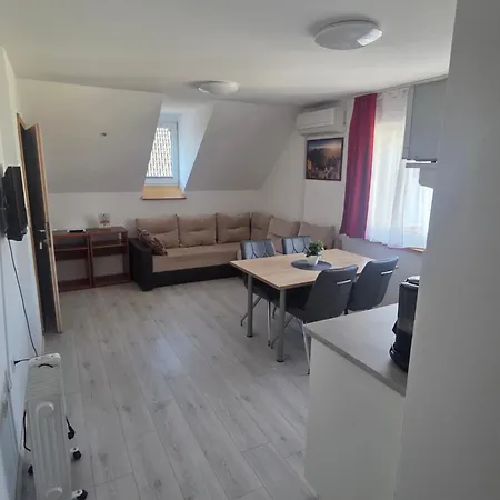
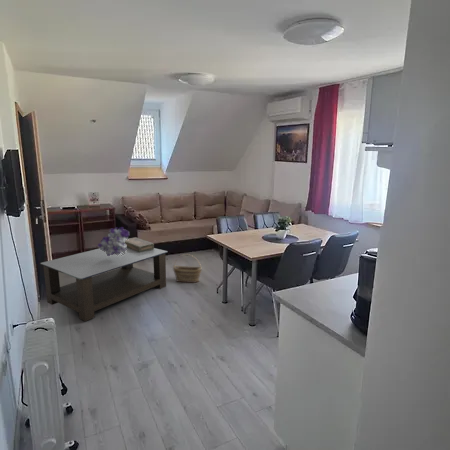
+ bouquet [97,226,131,256]
+ basket [172,253,202,284]
+ coffee table [39,247,169,322]
+ decorative box [124,236,155,253]
